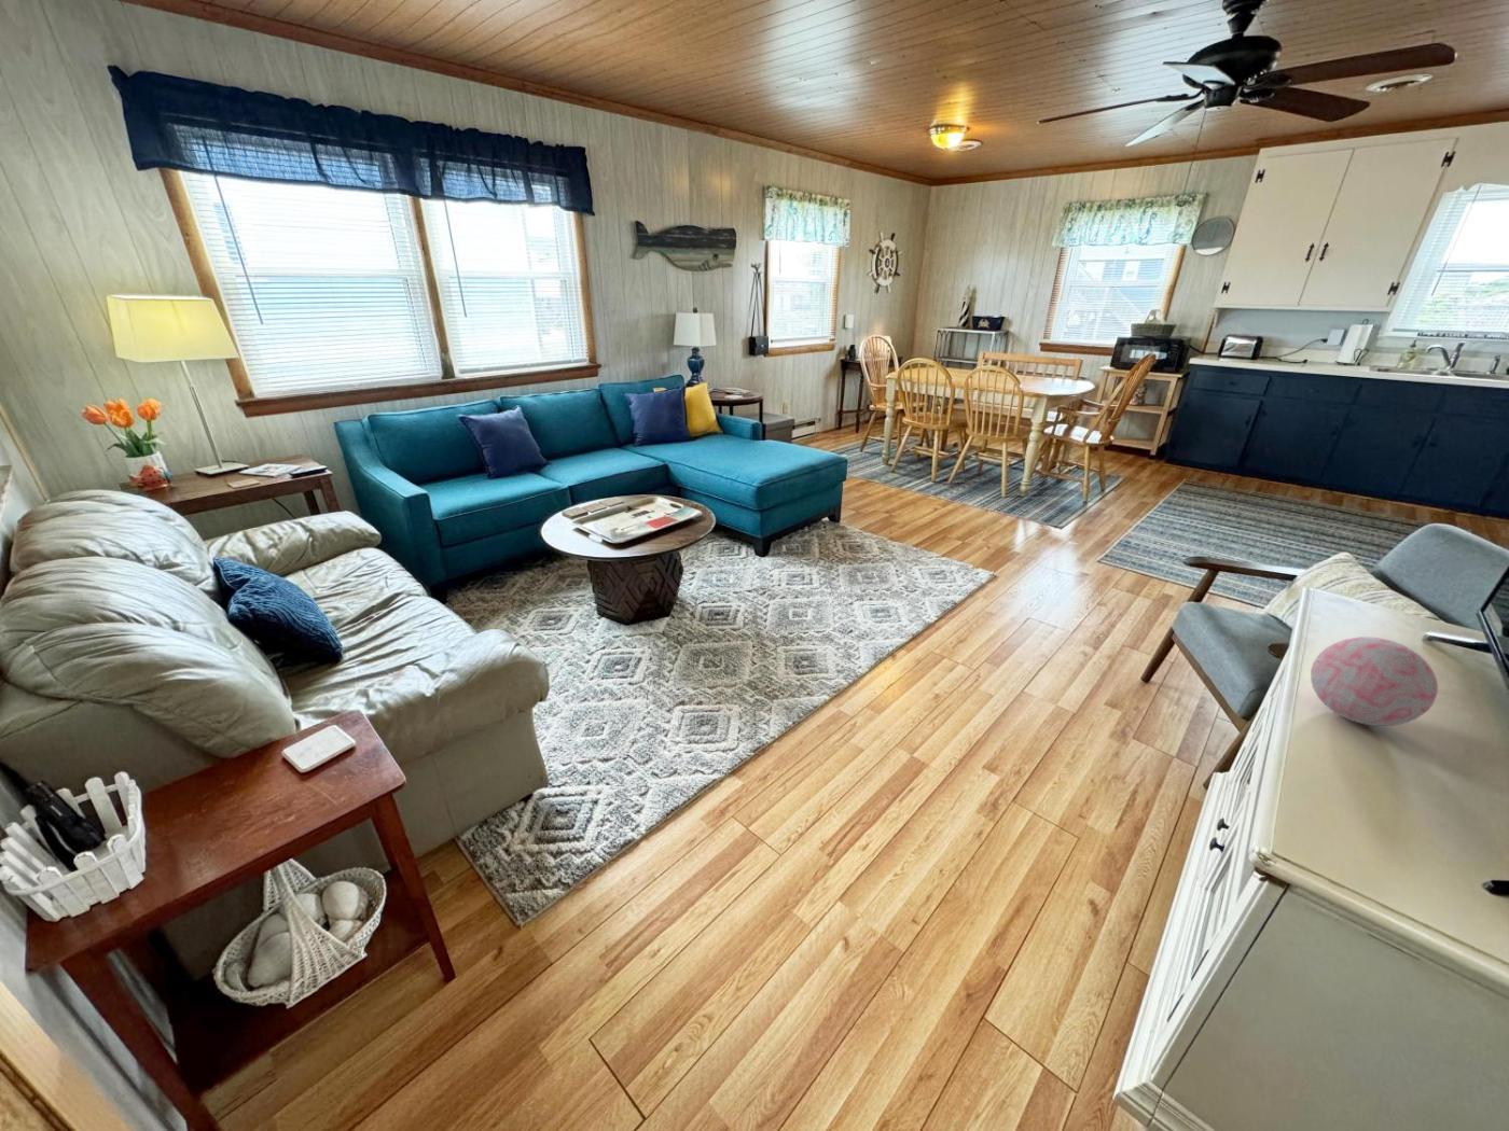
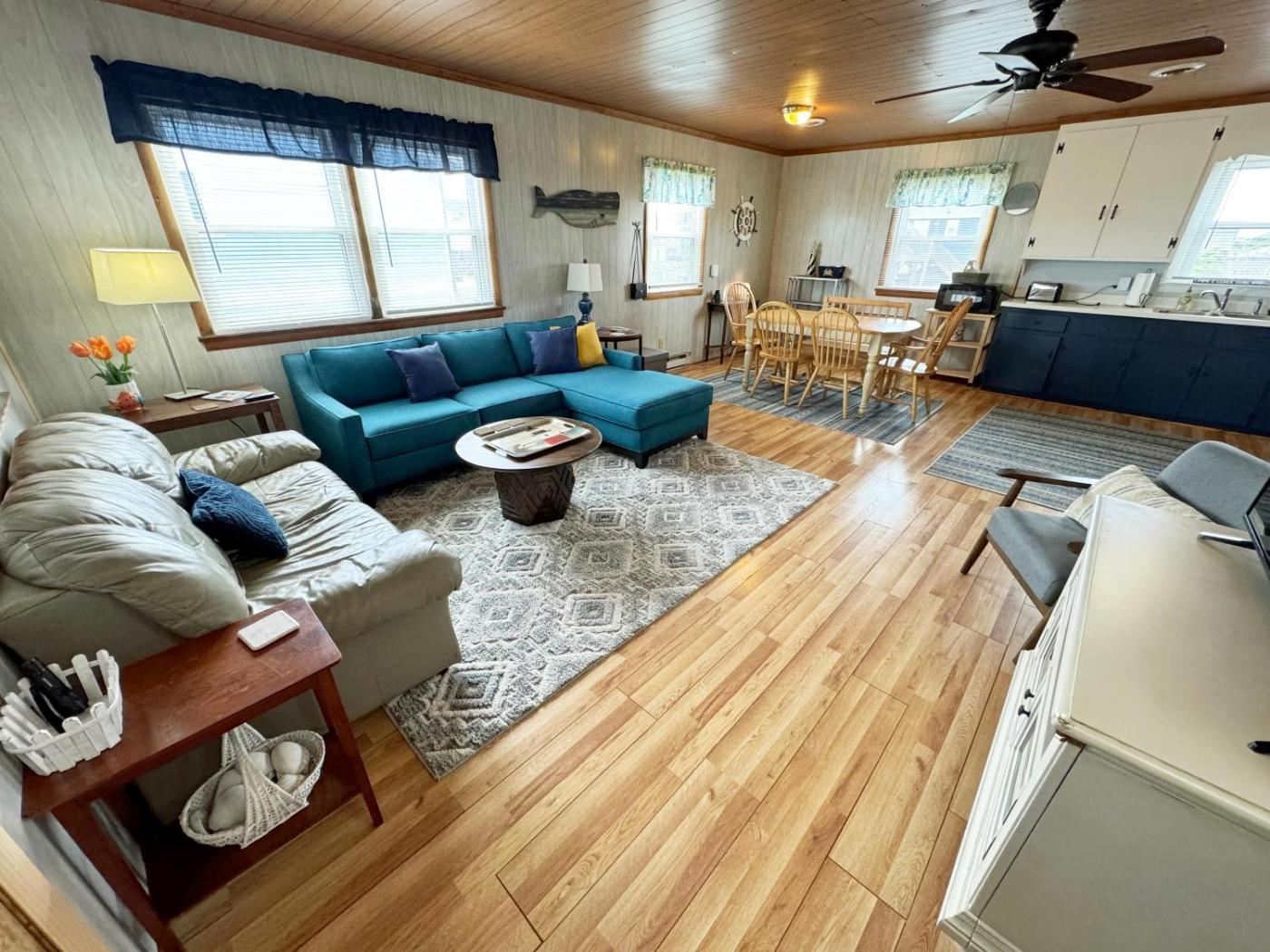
- decorative orb [1309,636,1439,727]
